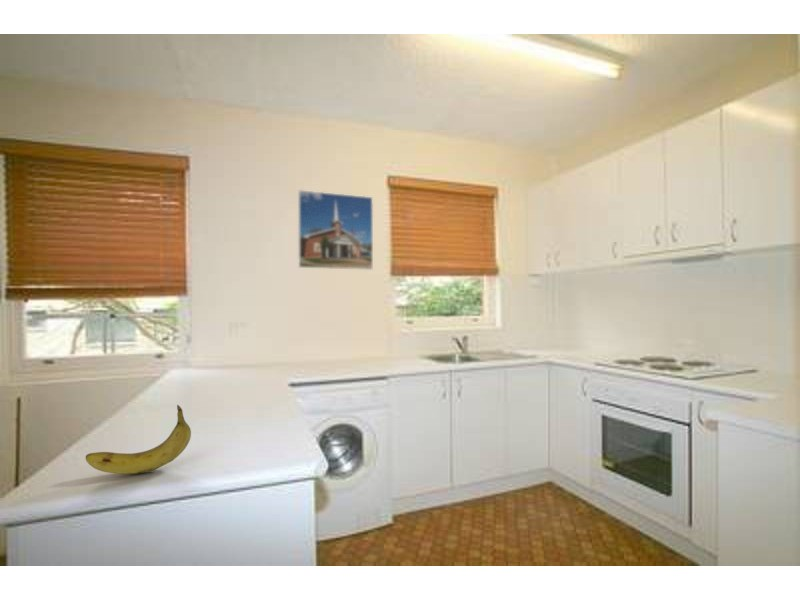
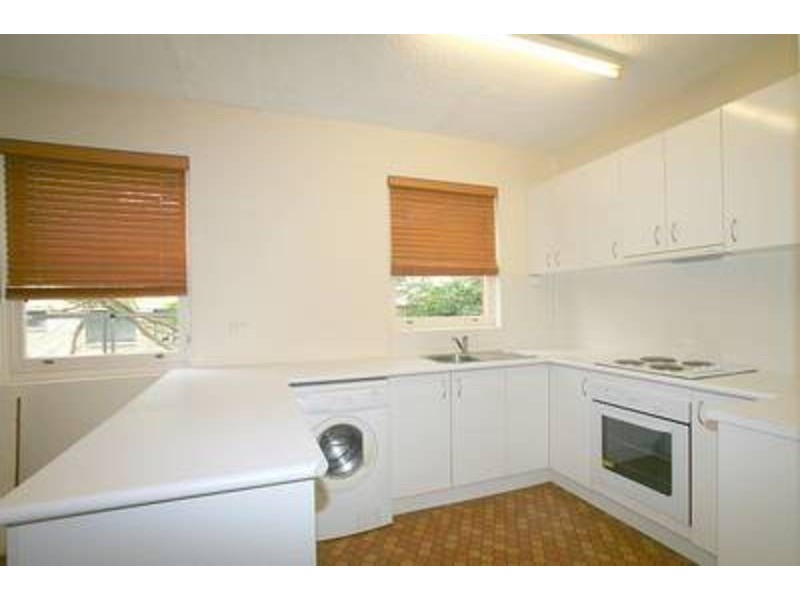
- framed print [297,189,374,271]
- fruit [85,404,192,475]
